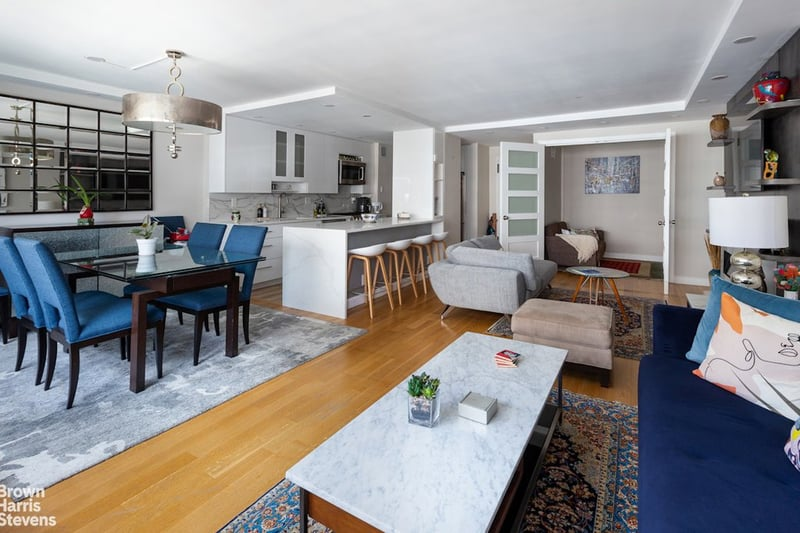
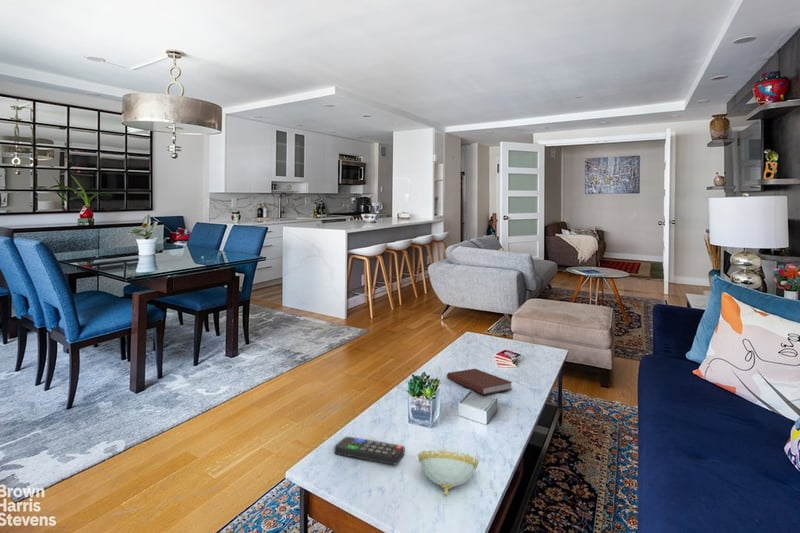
+ decorative bowl [417,449,480,496]
+ remote control [333,436,406,466]
+ book [446,368,513,396]
